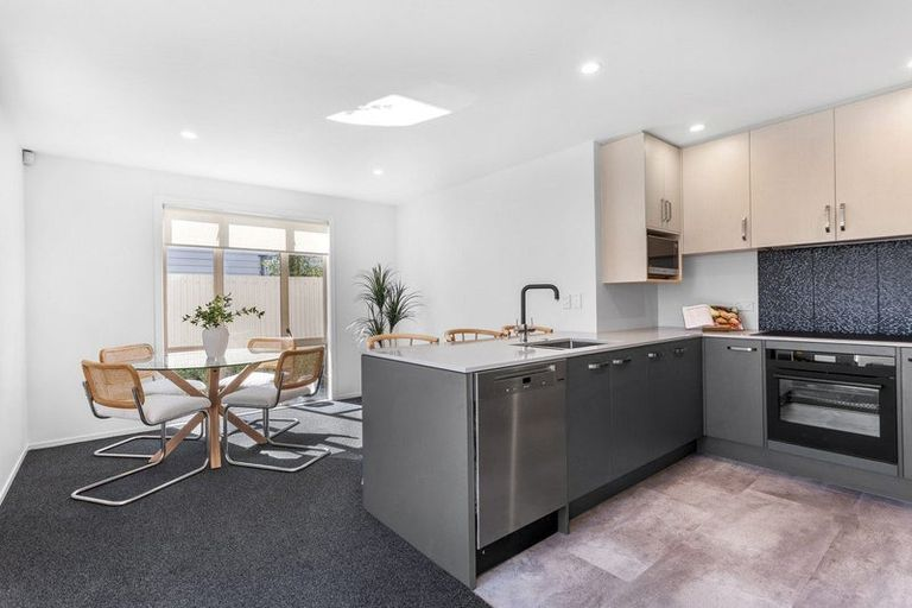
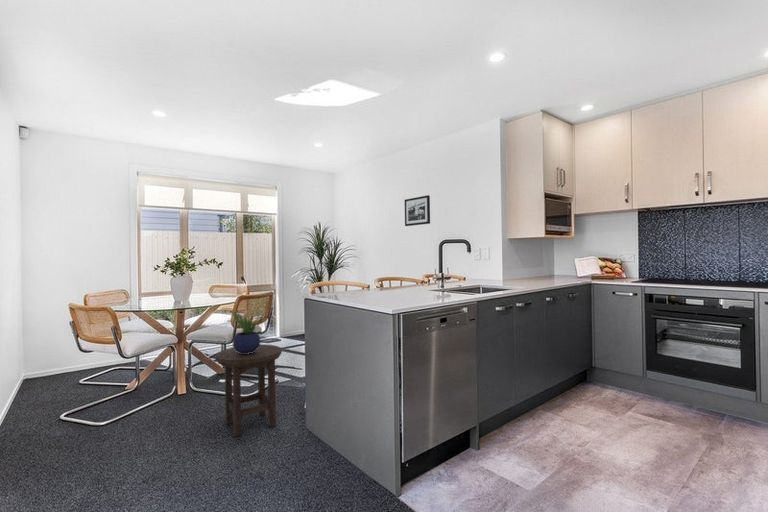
+ potted plant [231,308,265,354]
+ stool [215,344,283,438]
+ picture frame [404,194,431,227]
